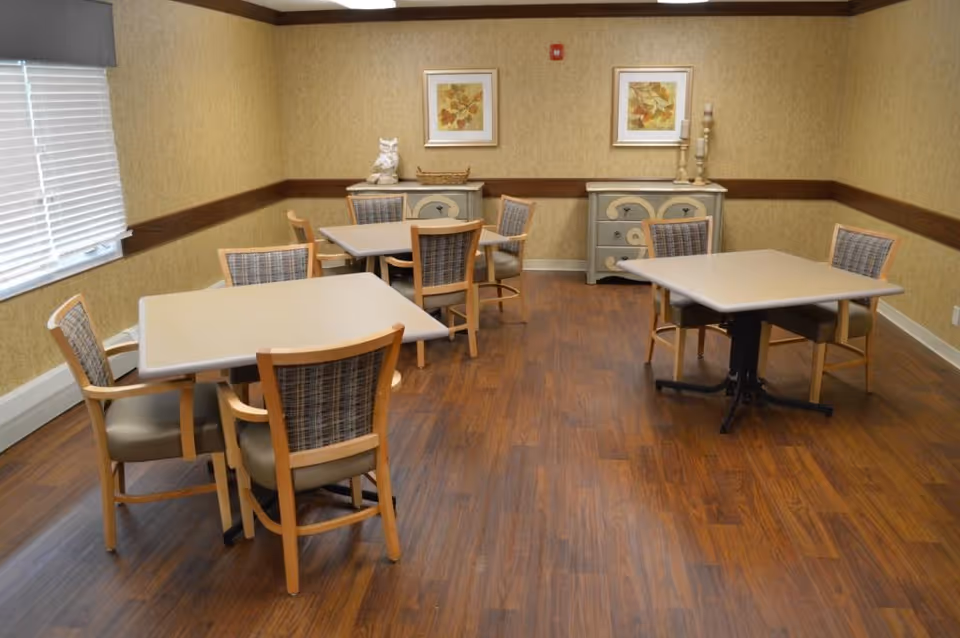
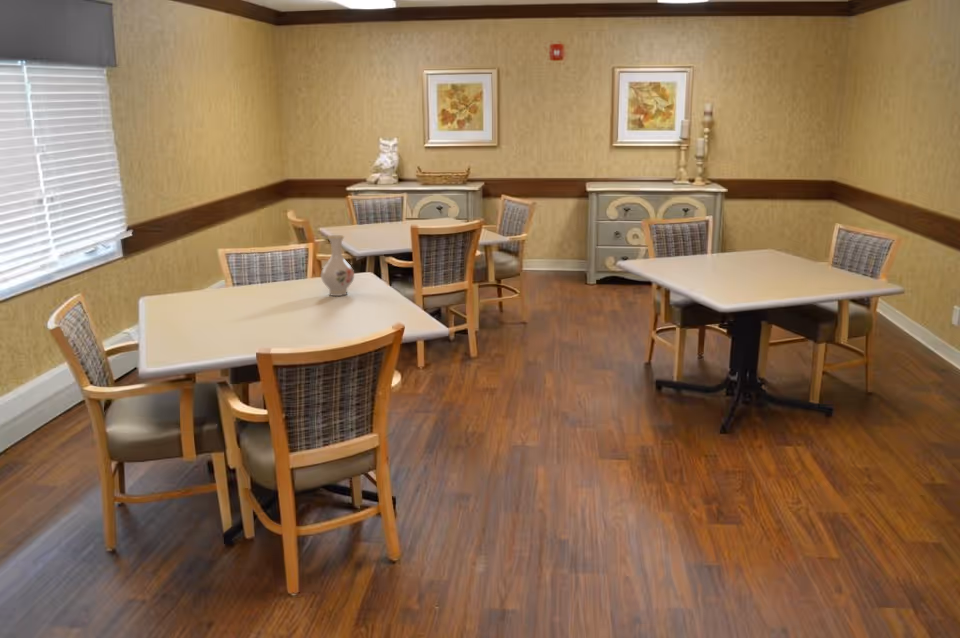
+ vase [320,234,355,297]
